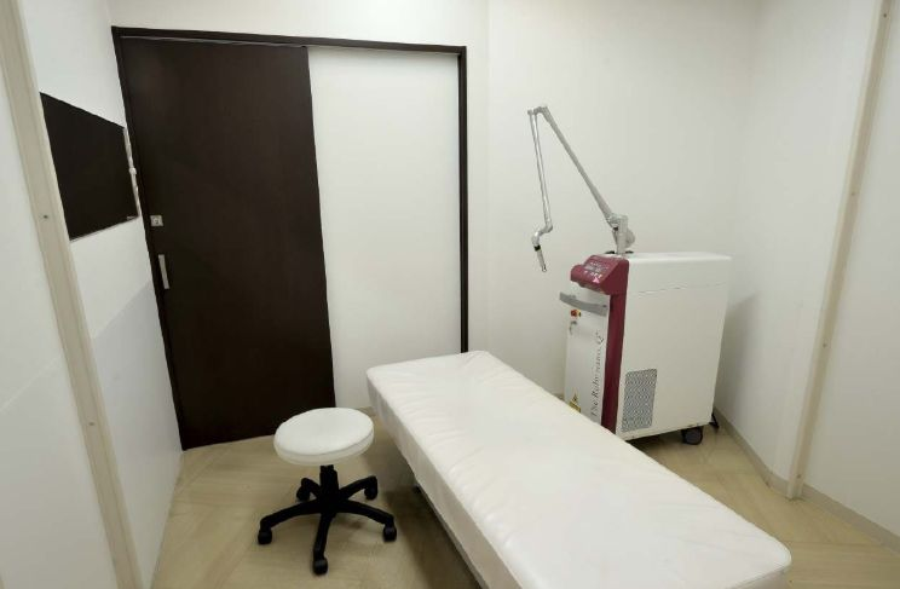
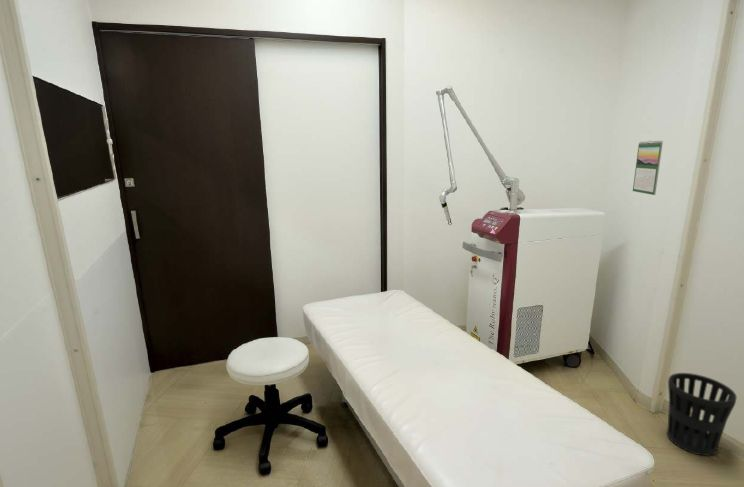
+ calendar [632,139,664,196]
+ wastebasket [666,372,738,457]
